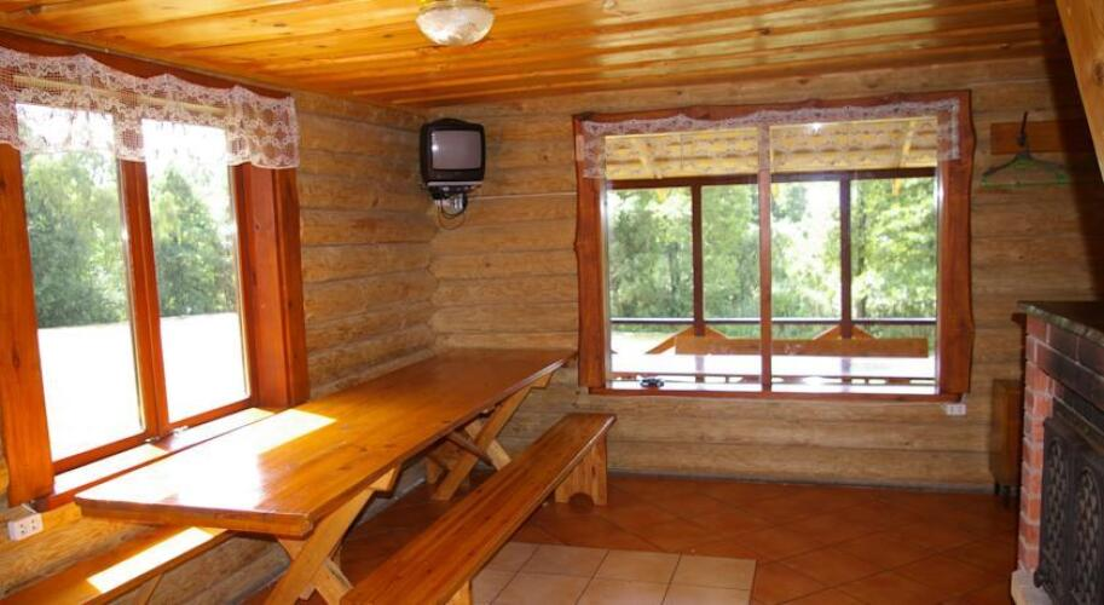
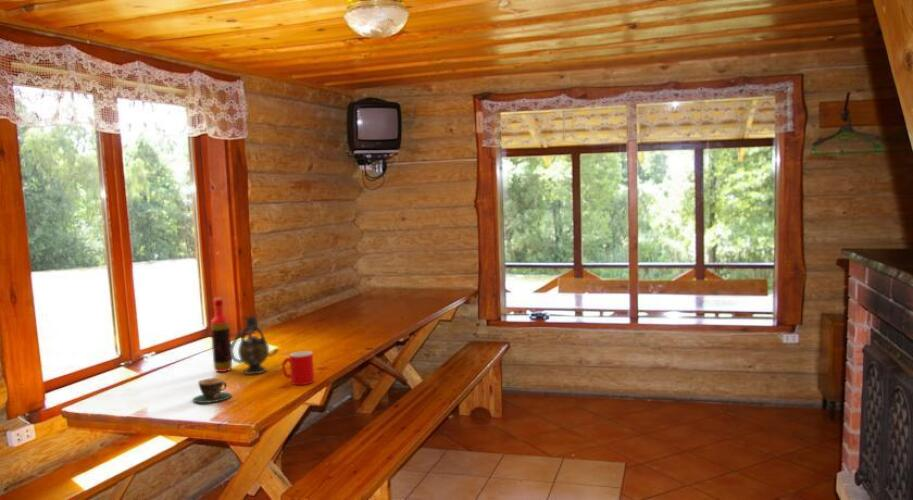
+ bottle [210,297,233,373]
+ teacup [192,377,233,404]
+ cup [281,350,315,386]
+ teapot [230,314,280,376]
